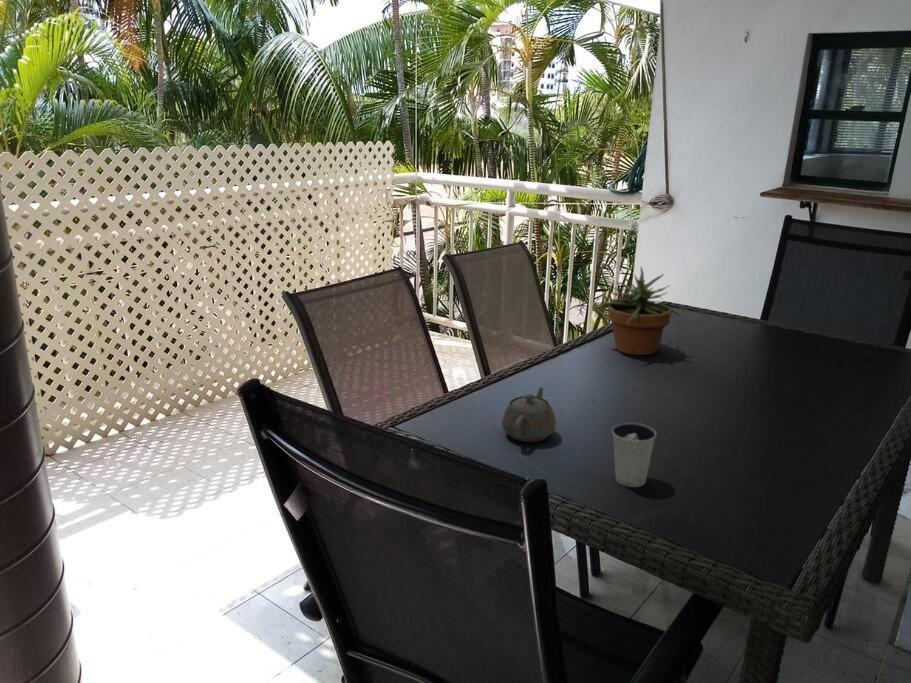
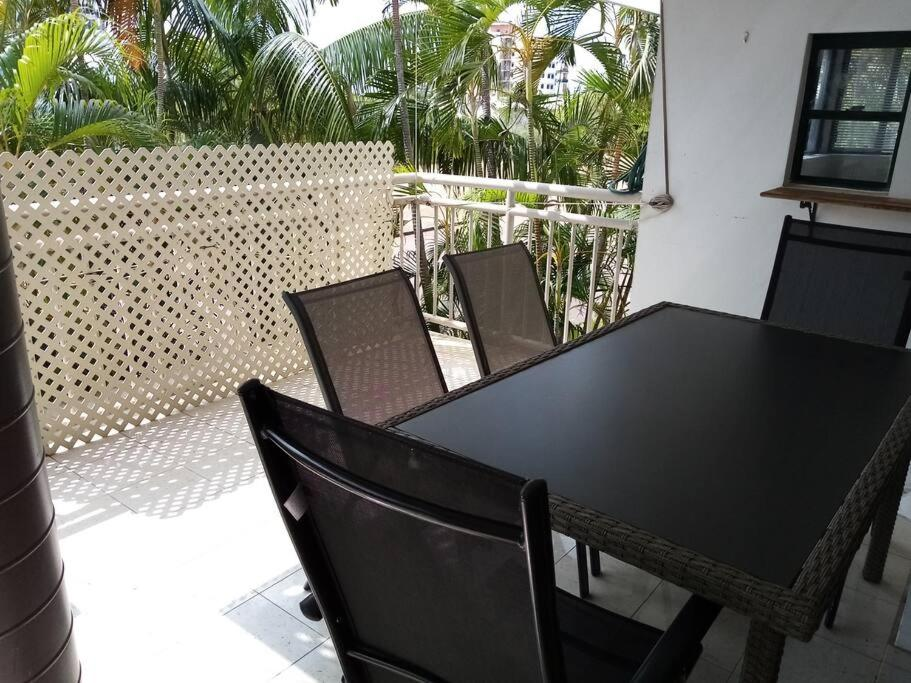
- dixie cup [611,421,658,488]
- potted plant [596,265,684,357]
- teapot [501,386,557,443]
